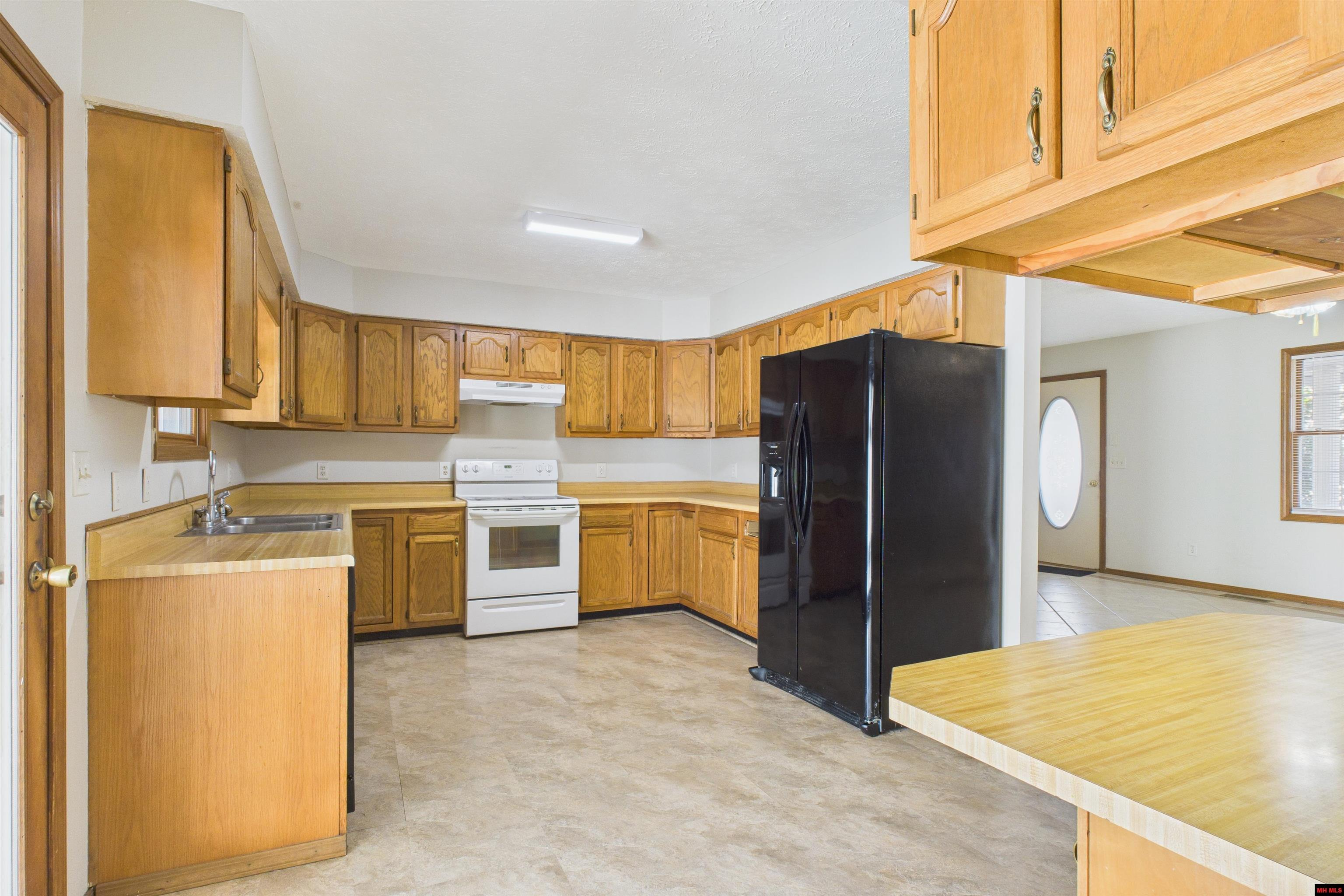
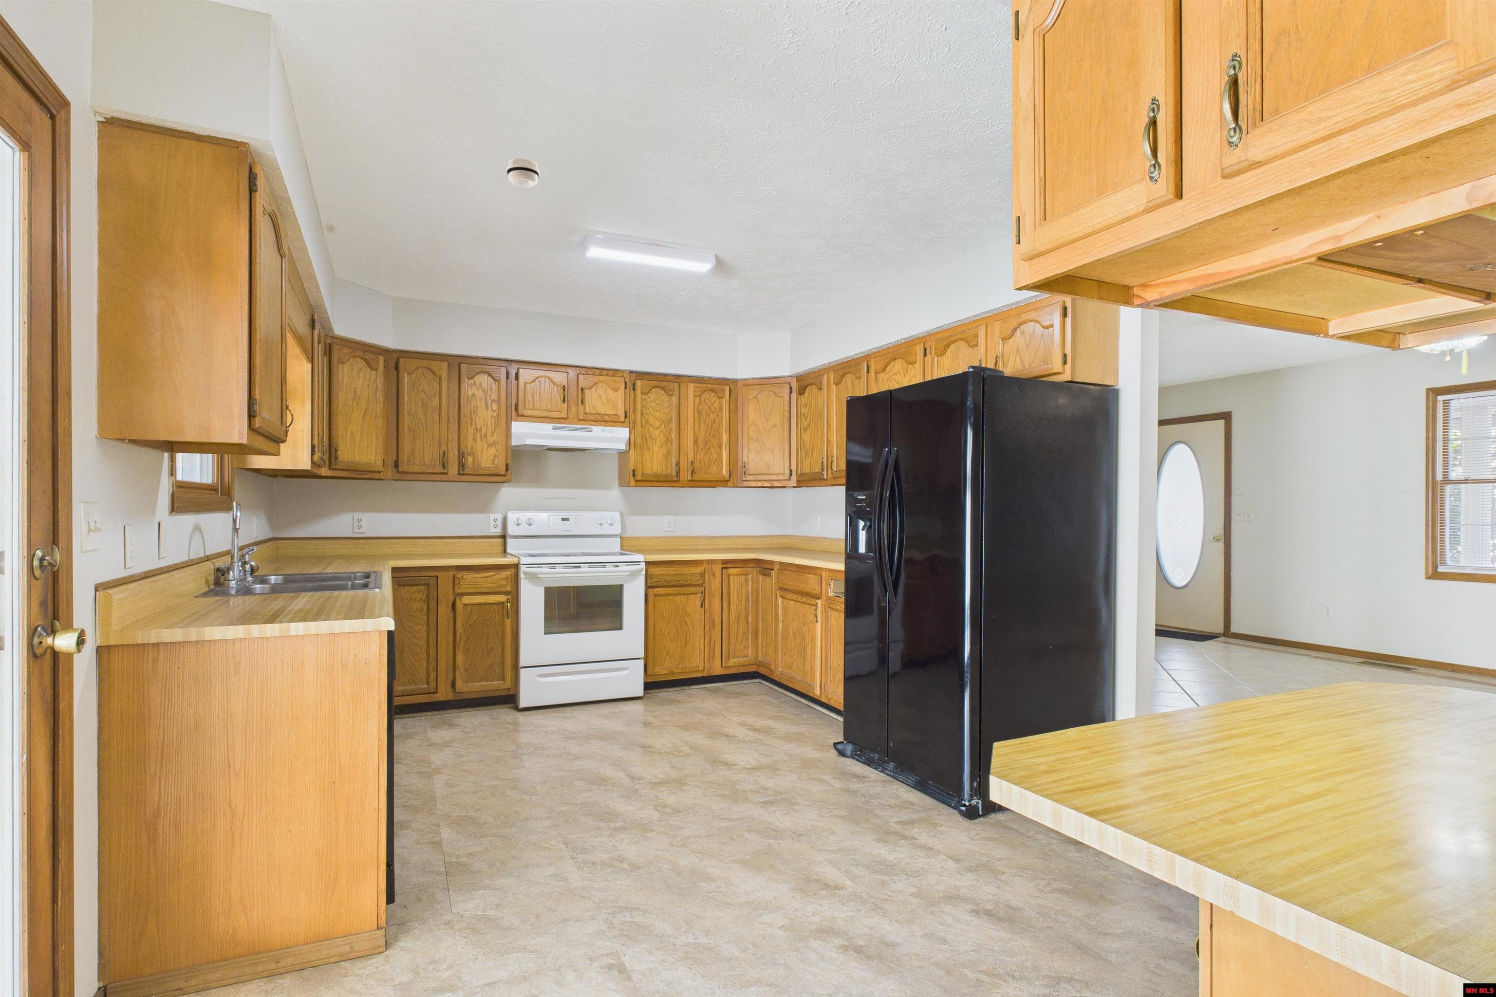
+ smoke detector [506,158,540,188]
